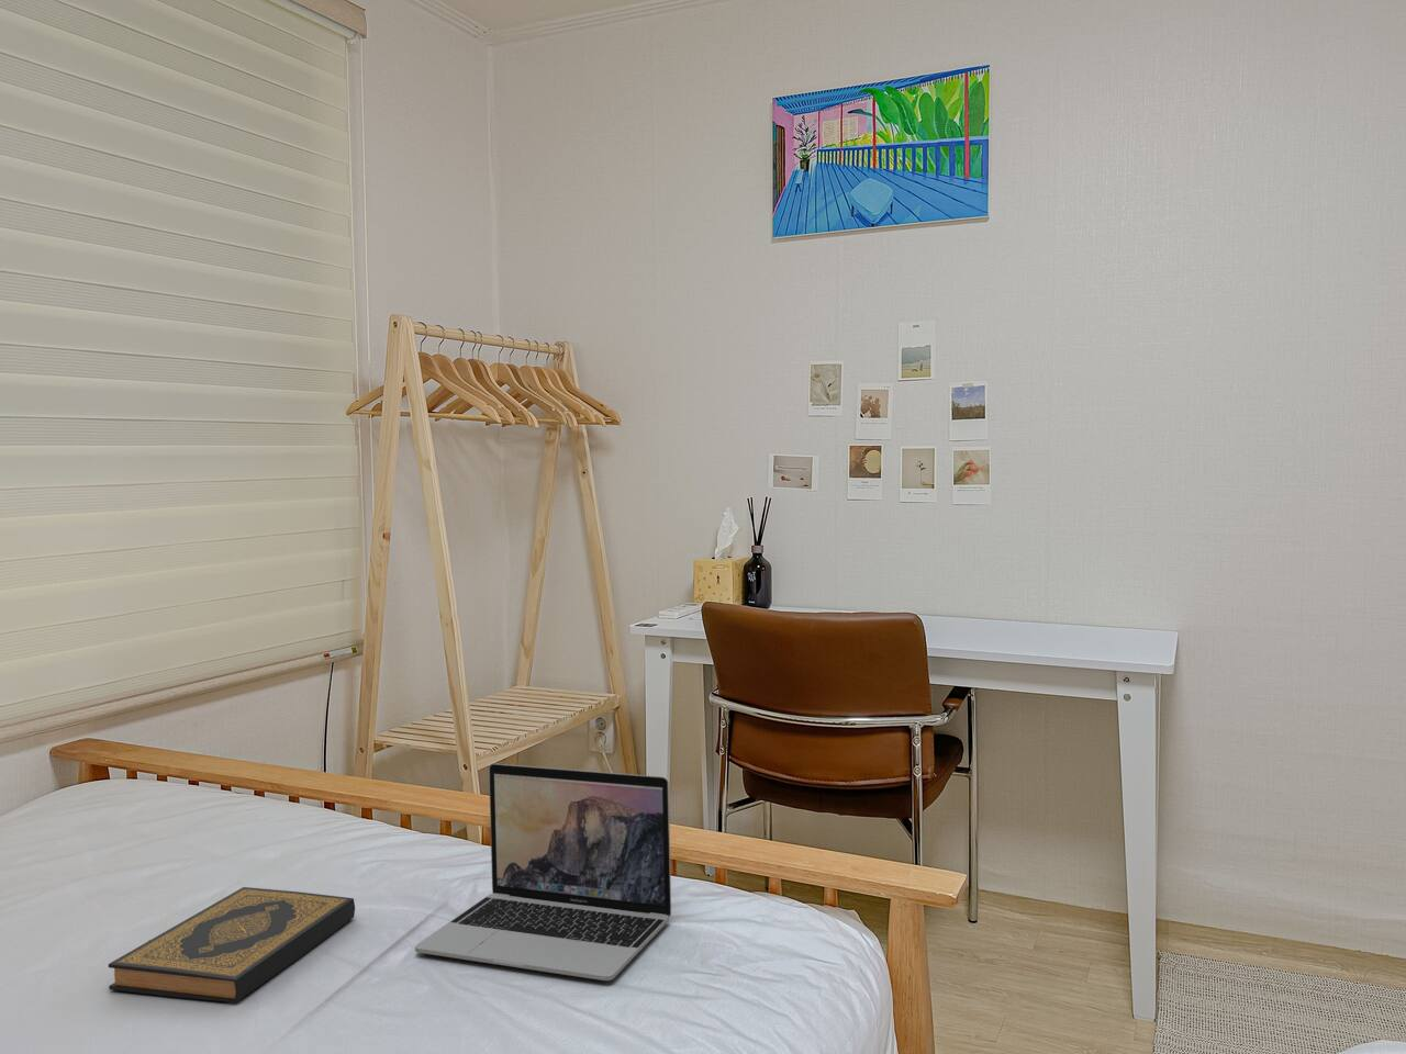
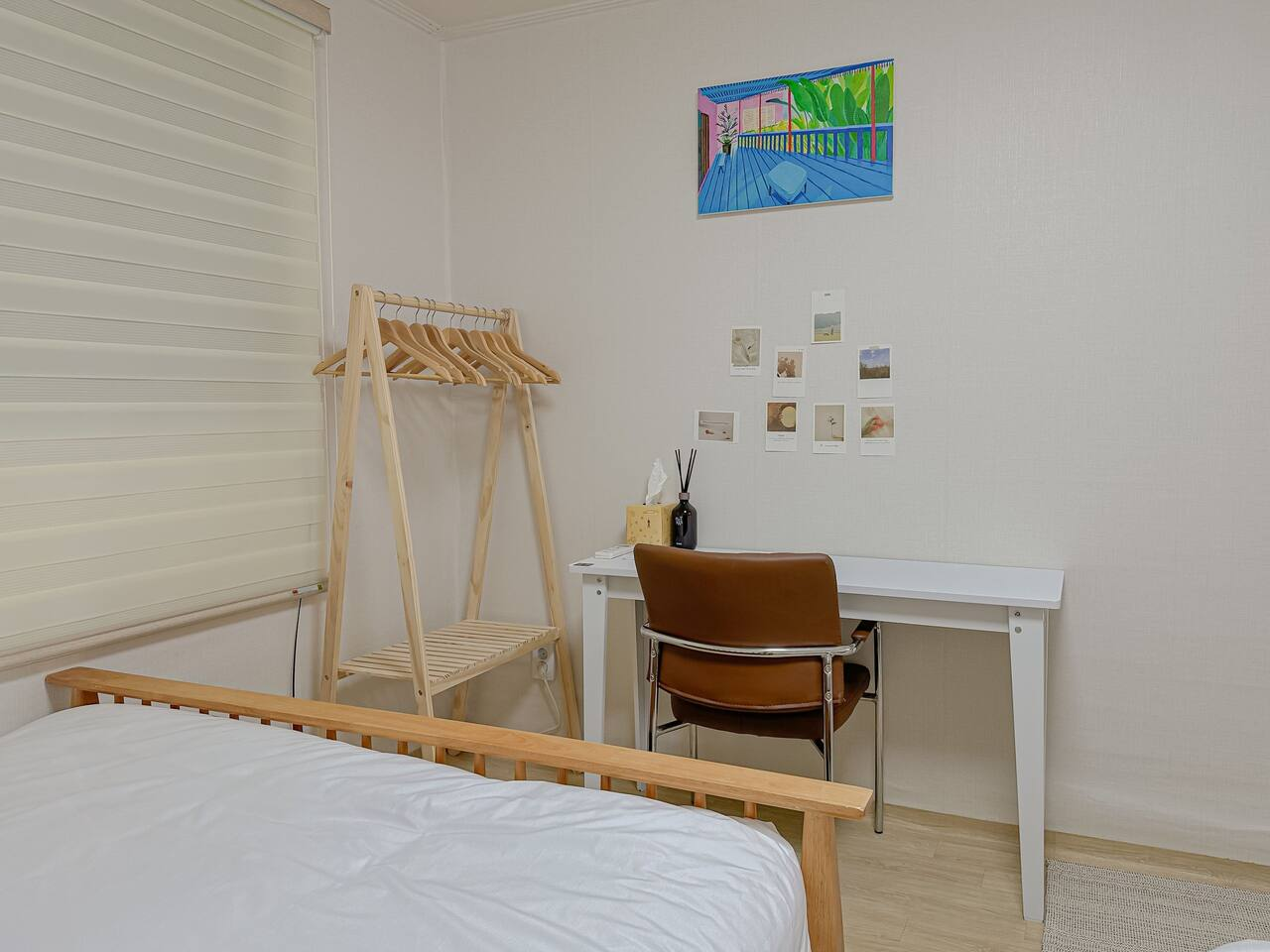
- hardback book [107,886,355,1003]
- laptop [414,763,672,982]
